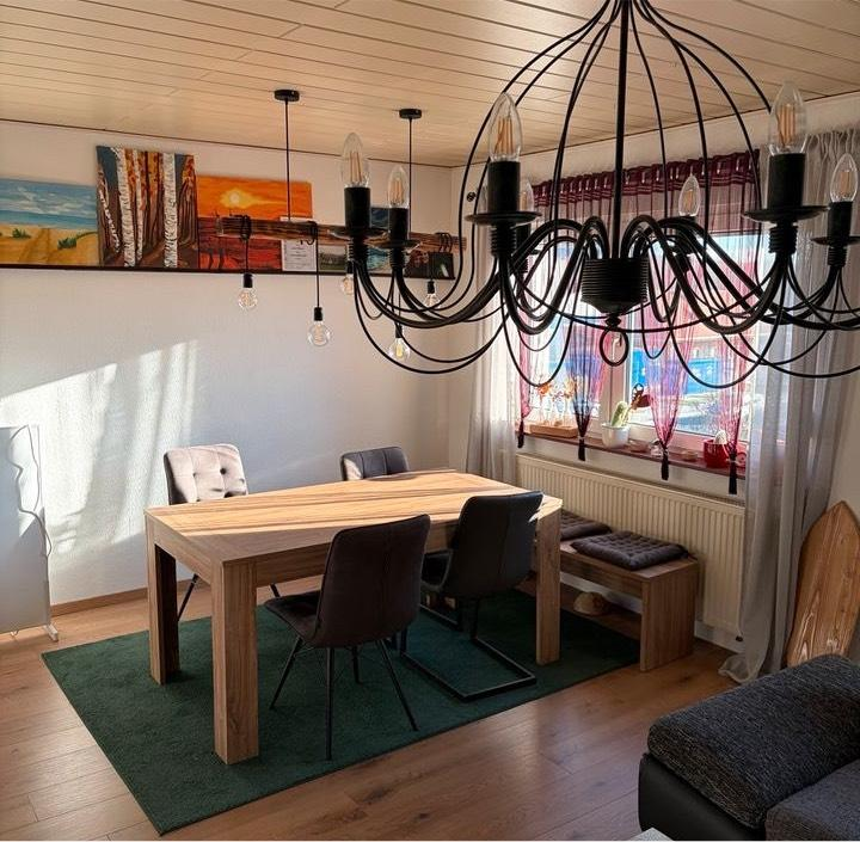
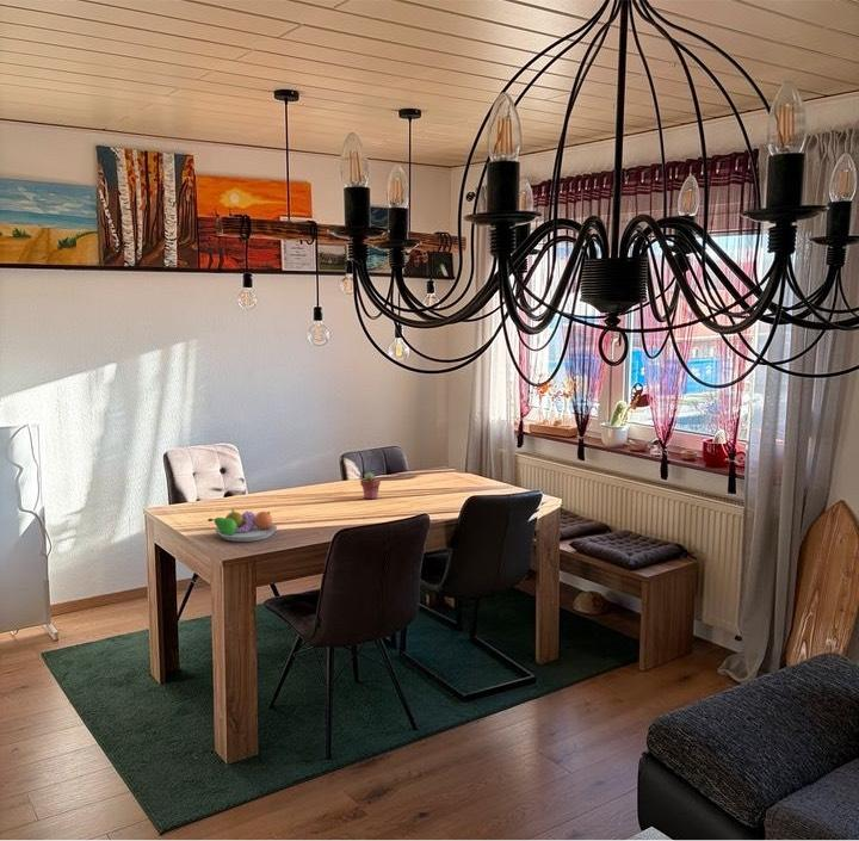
+ fruit bowl [206,507,278,543]
+ potted succulent [359,471,382,500]
